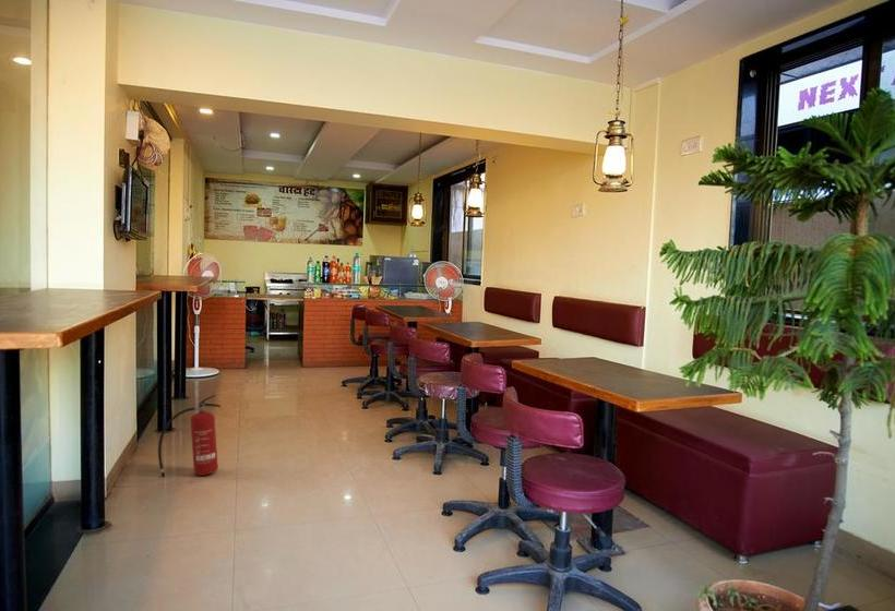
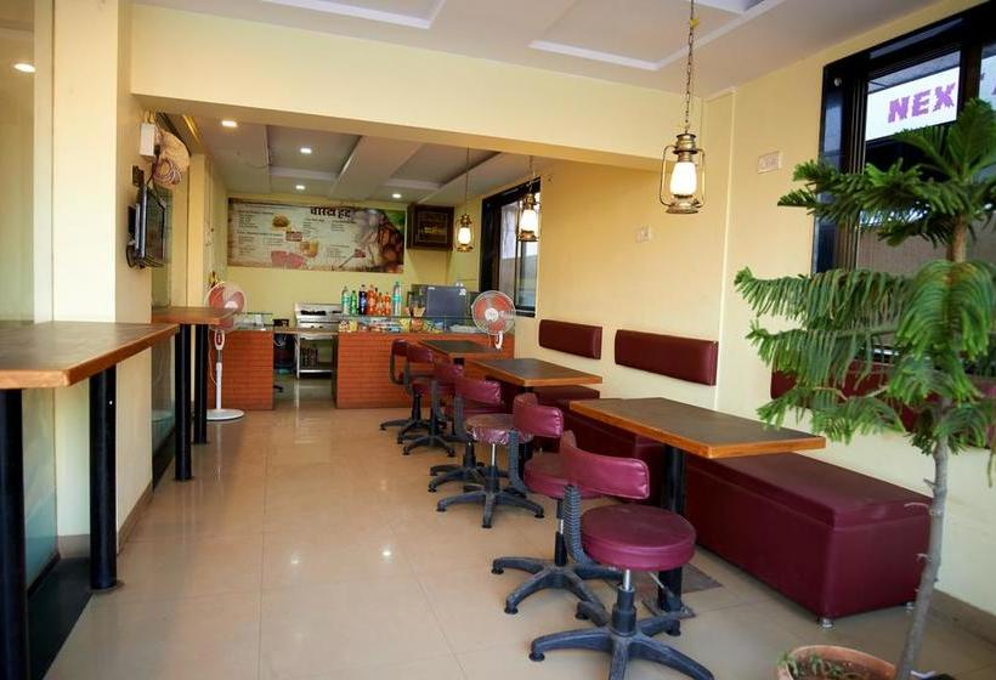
- fire extinguisher [157,394,222,478]
